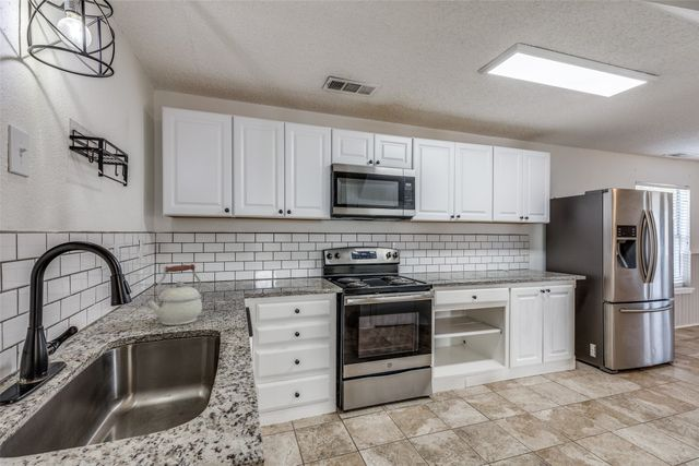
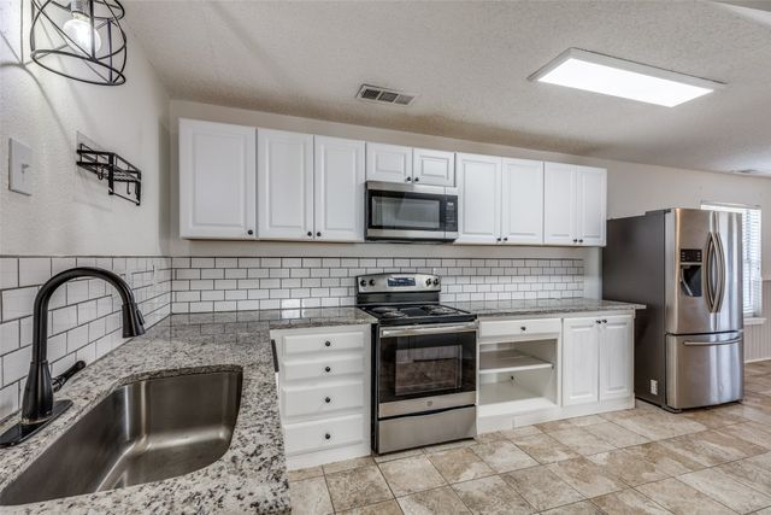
- kettle [147,263,203,326]
